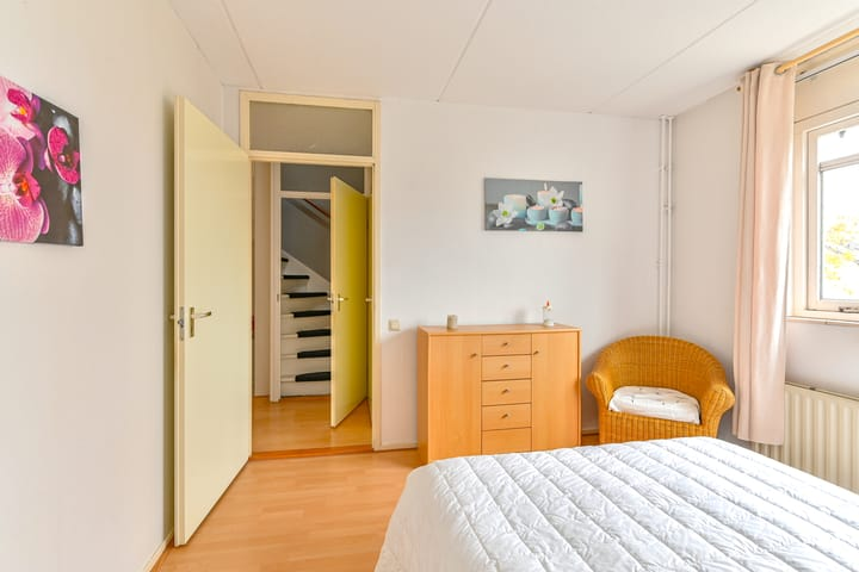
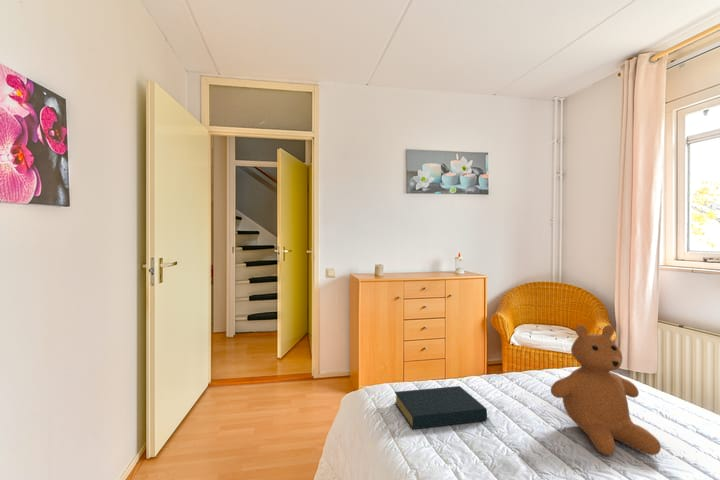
+ teddy bear [550,324,662,456]
+ hardback book [394,385,488,430]
